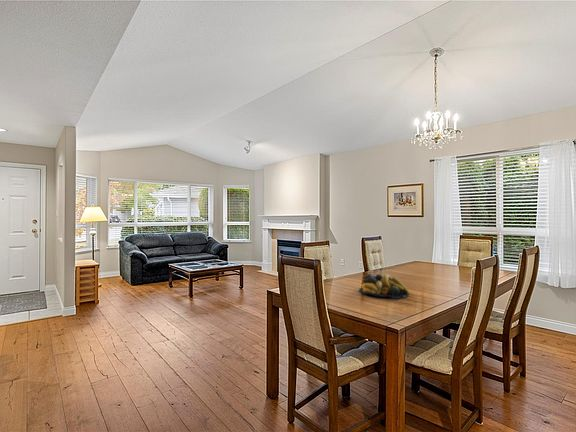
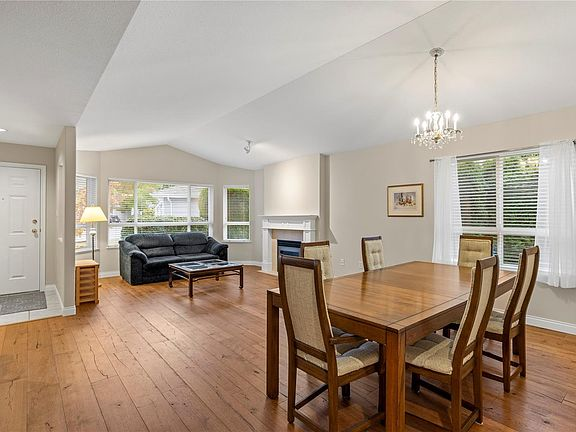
- fruit bowl [358,273,411,299]
